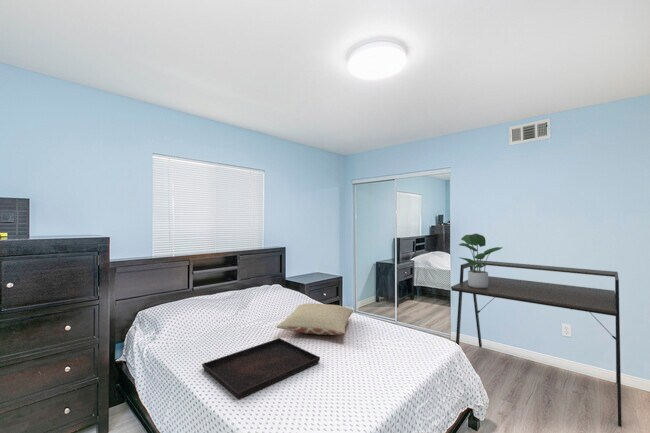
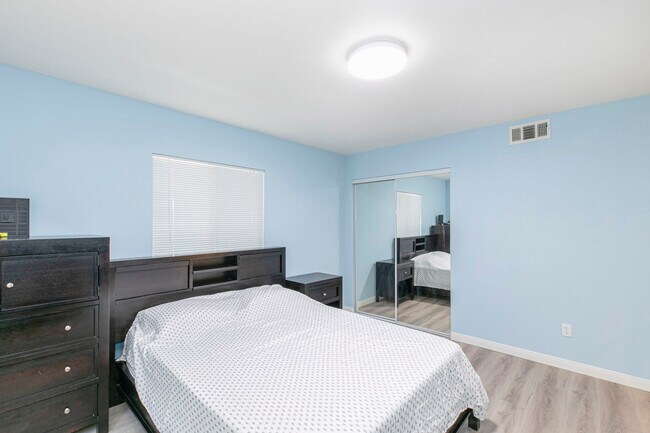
- pillow [276,302,354,336]
- serving tray [201,337,321,400]
- desk [450,259,623,428]
- potted plant [458,233,504,288]
